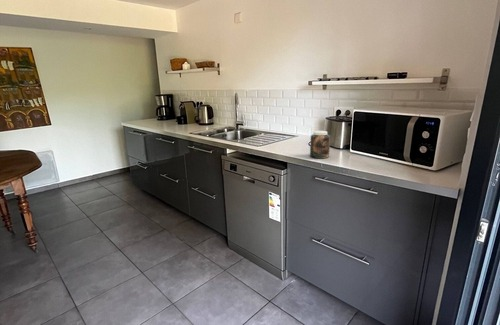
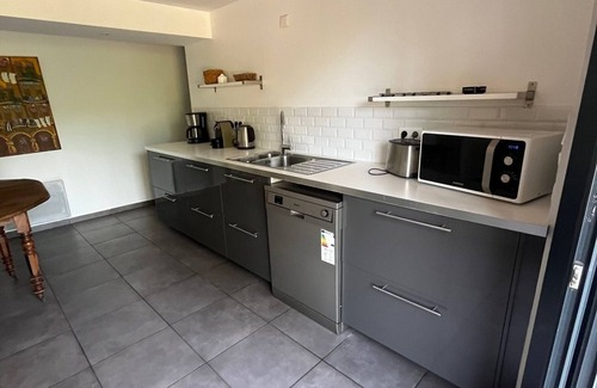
- jar [309,130,331,159]
